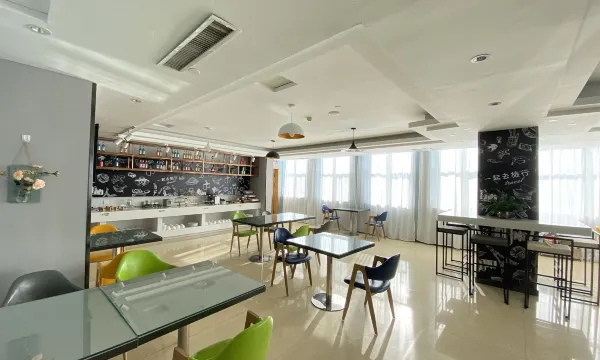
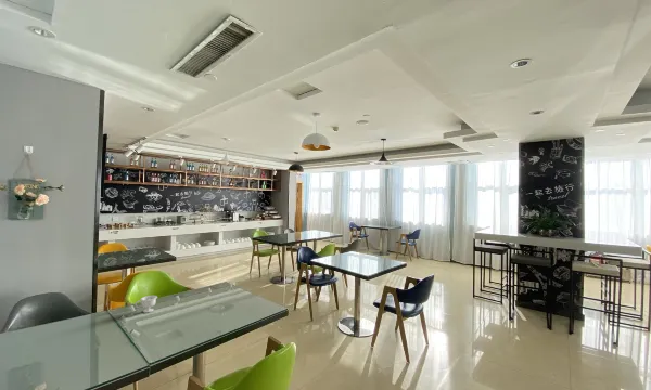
+ teacup [135,295,158,314]
